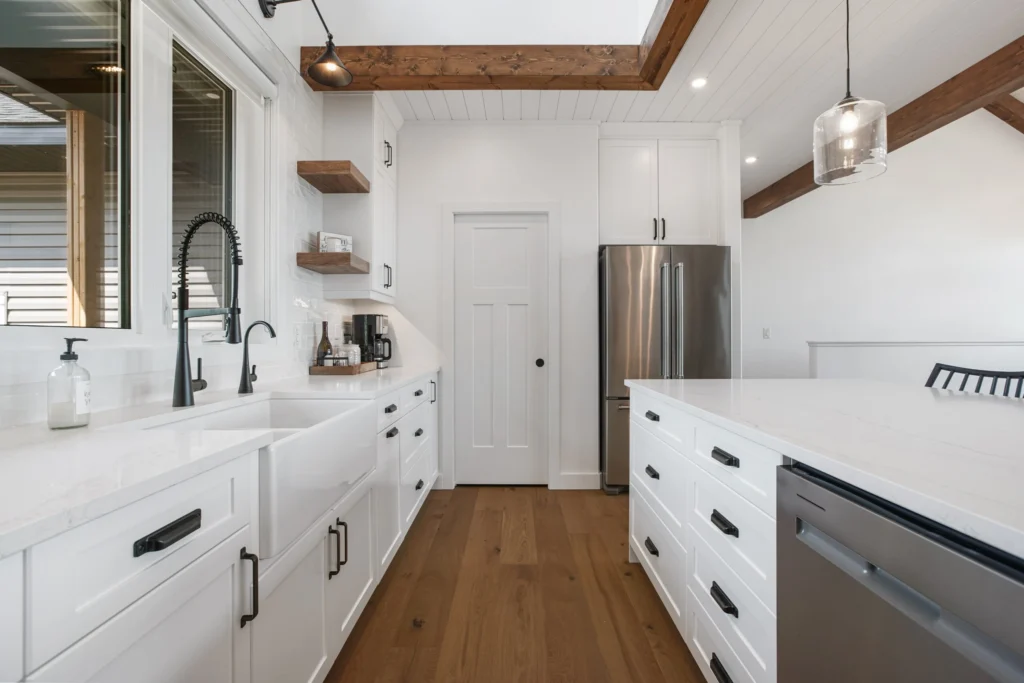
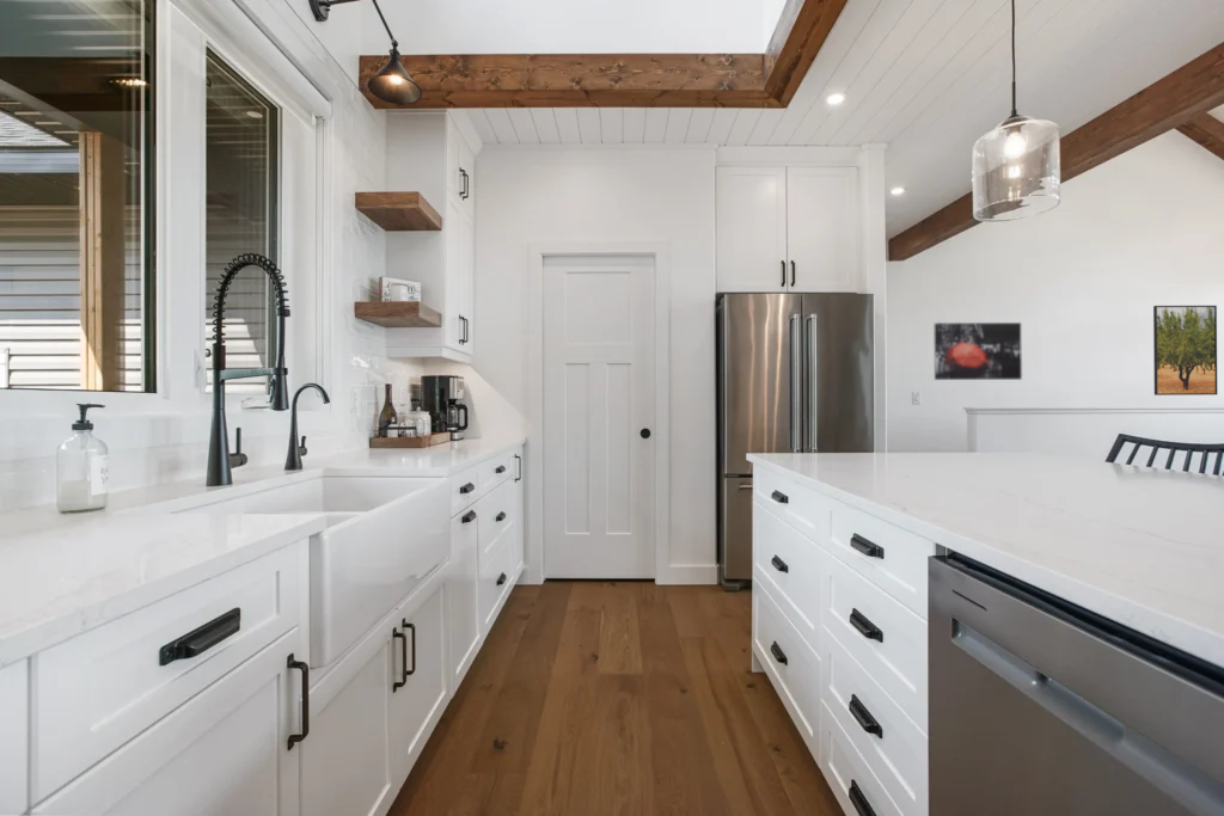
+ wall art [934,321,1023,381]
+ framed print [1152,305,1218,397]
